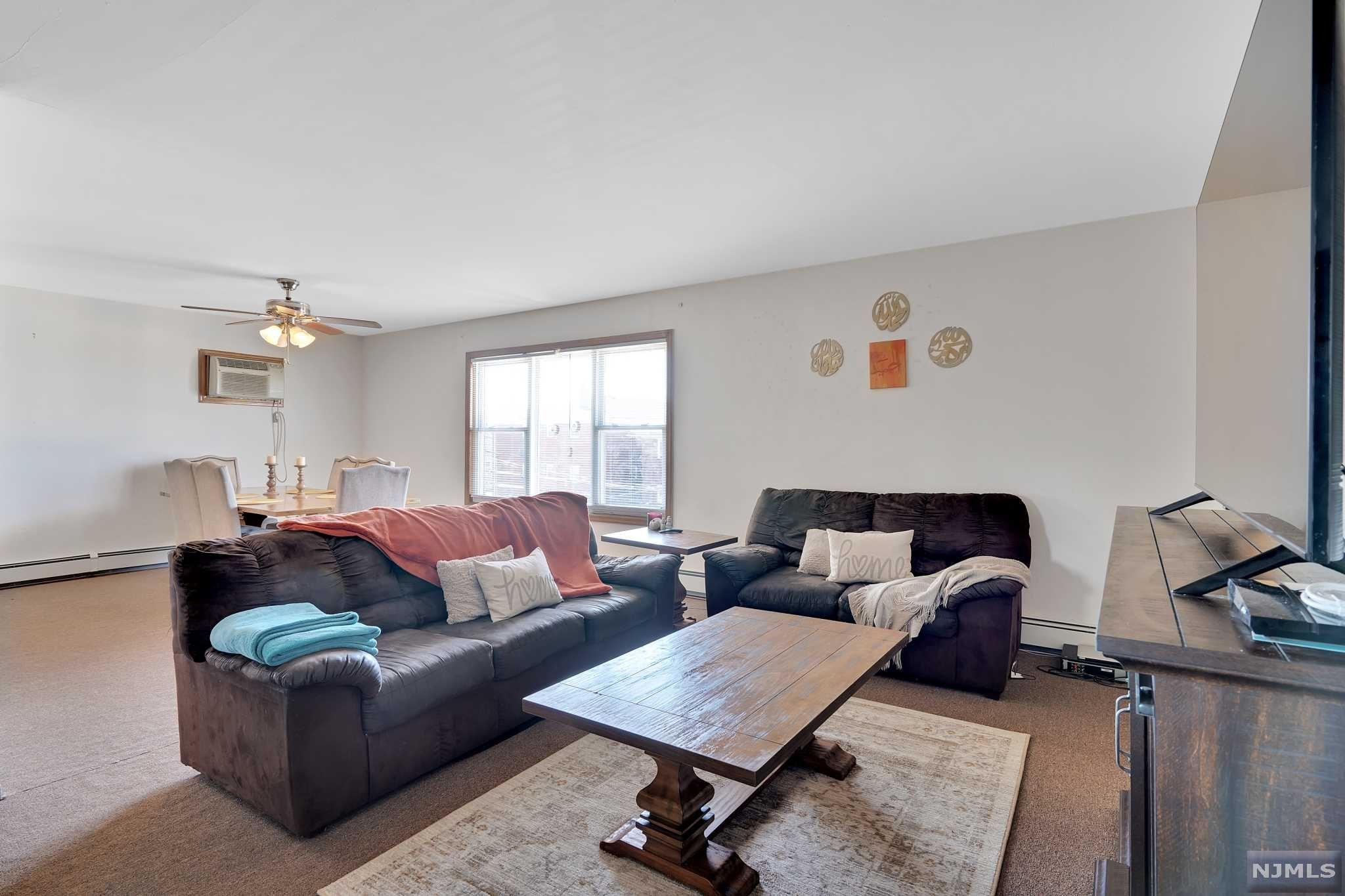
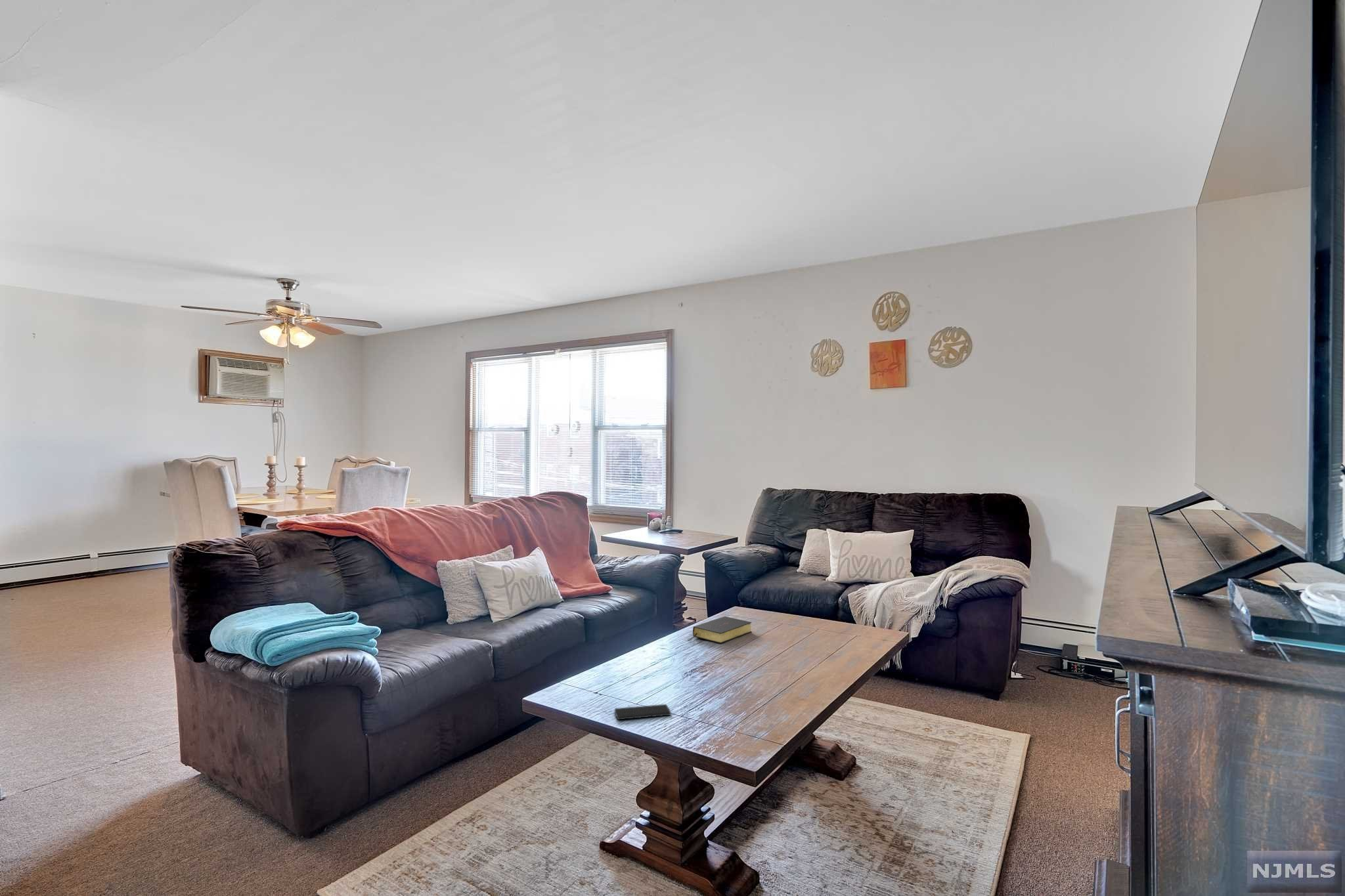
+ bible [687,616,752,644]
+ smartphone [614,704,672,720]
